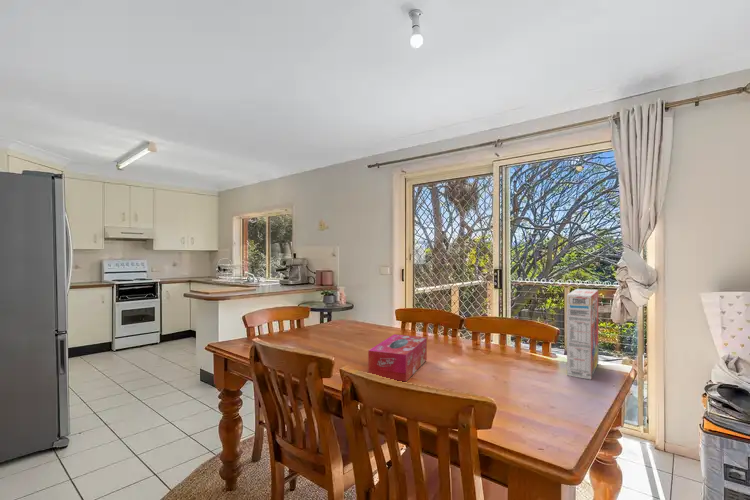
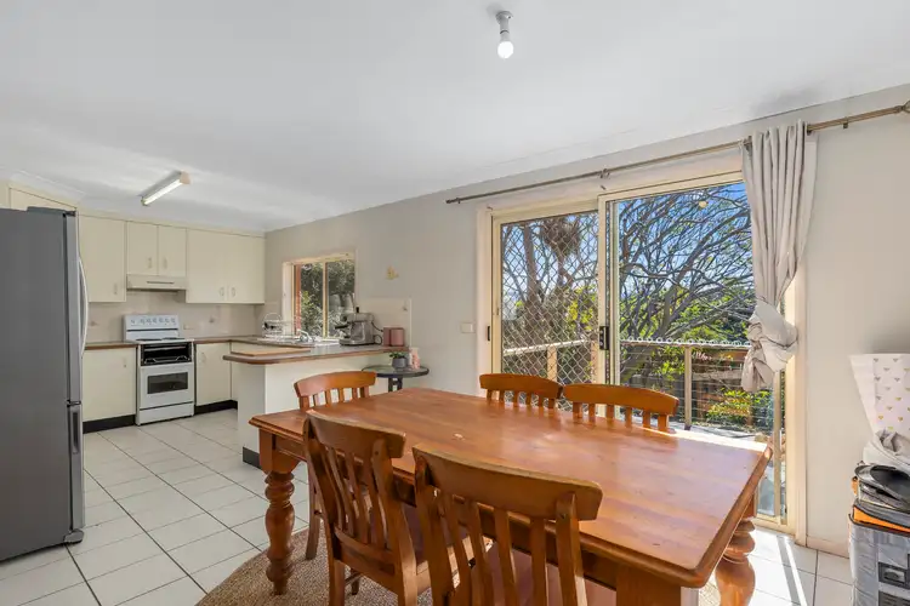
- cereal box [566,288,599,381]
- tissue box [367,333,428,383]
